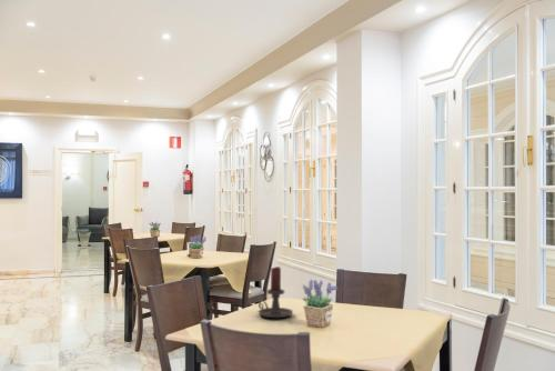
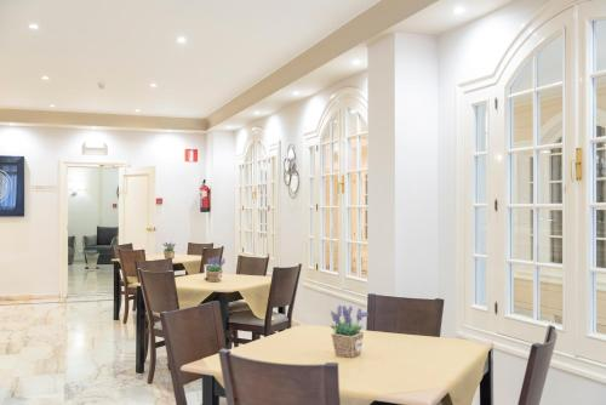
- candle holder [258,265,294,319]
